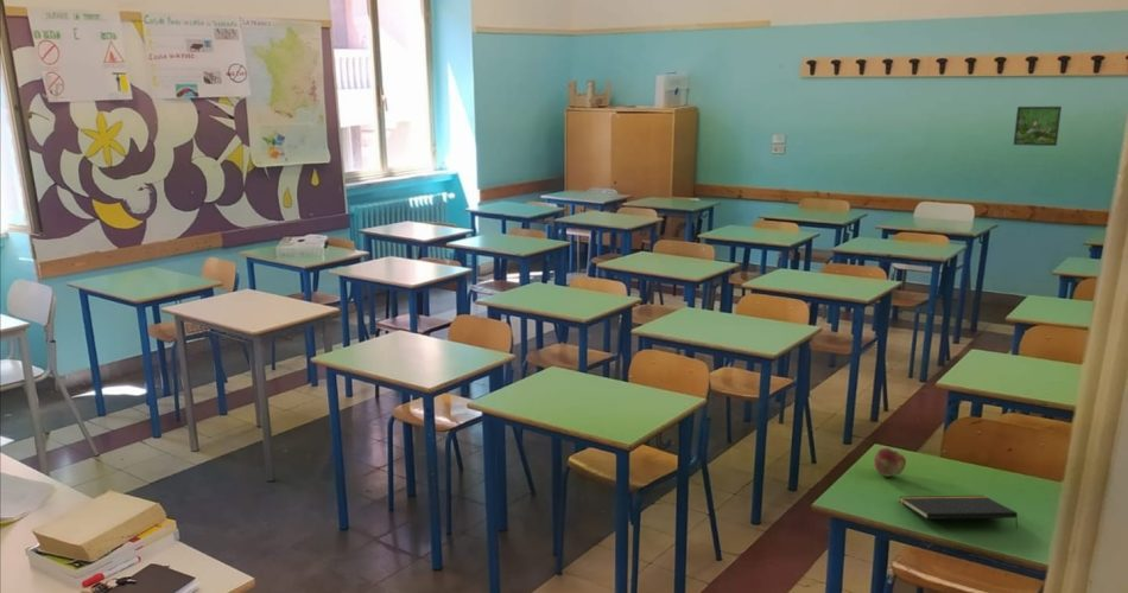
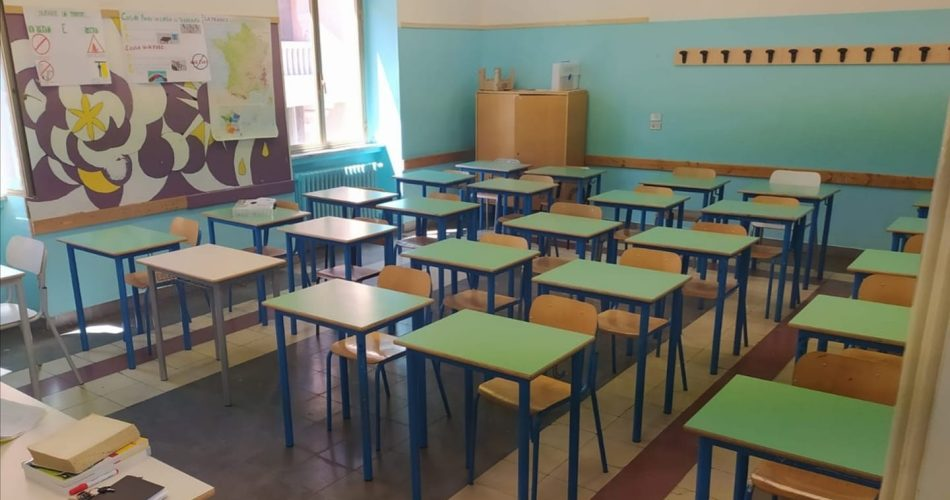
- notepad [899,495,1019,530]
- fruit [873,447,907,478]
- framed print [1013,106,1063,147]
